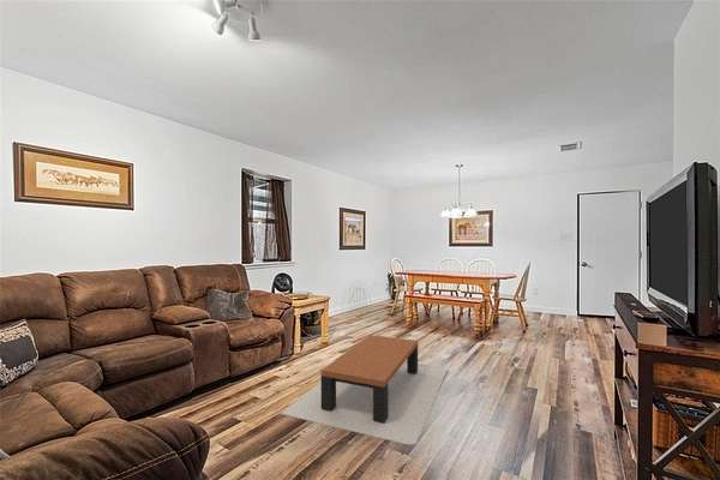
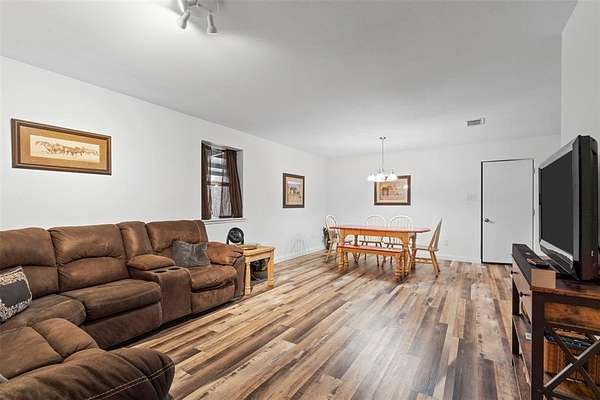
- coffee table [280,334,449,445]
